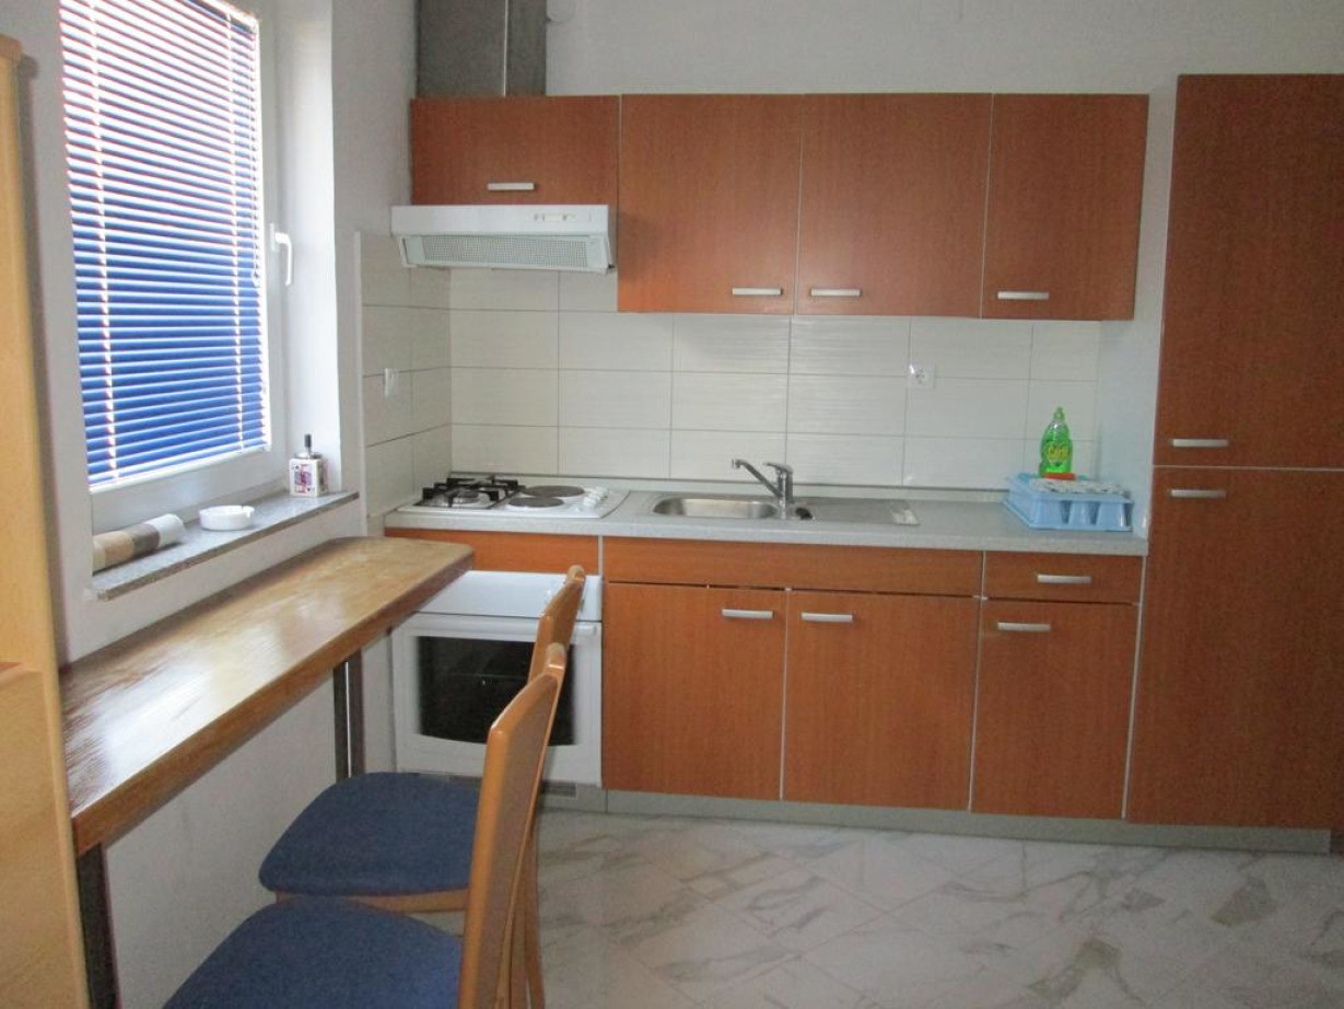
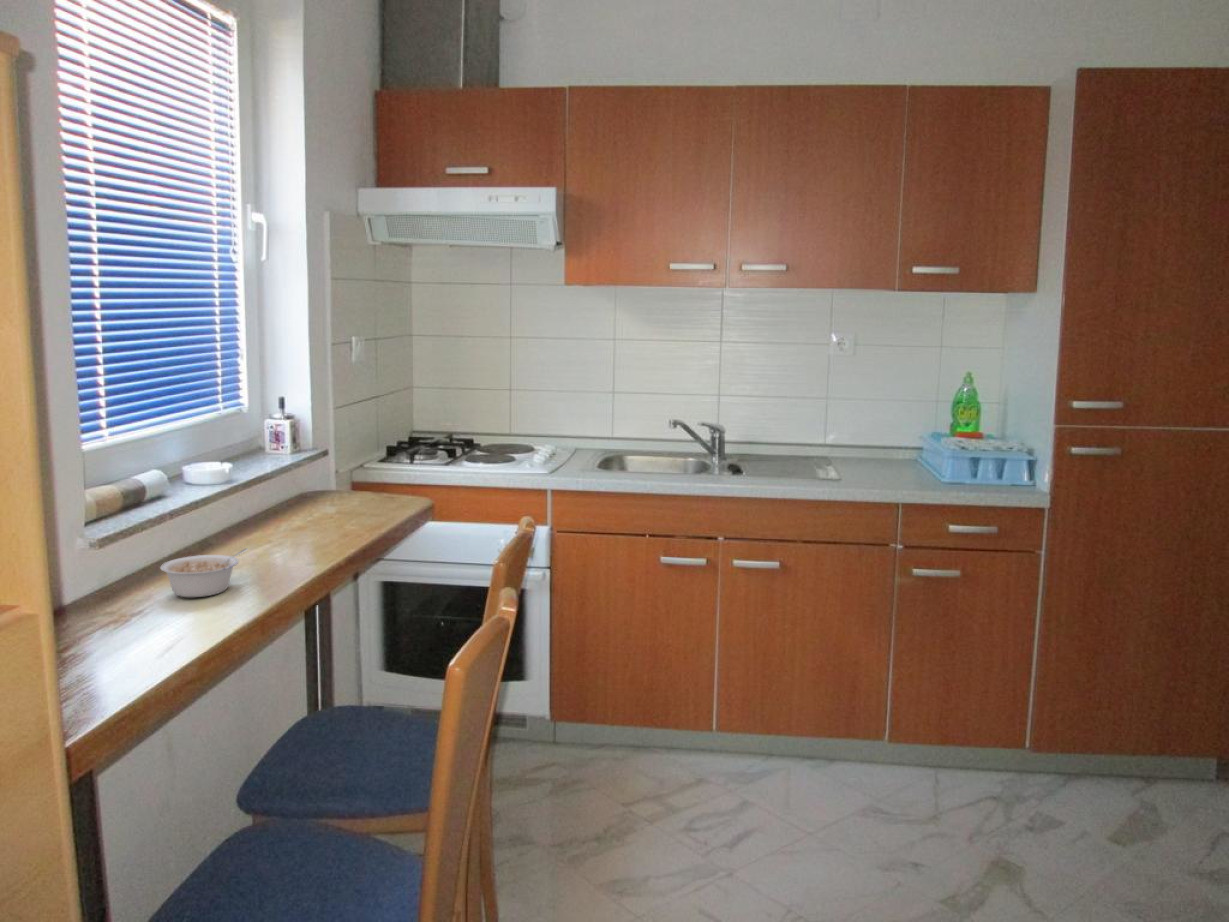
+ legume [159,547,249,598]
